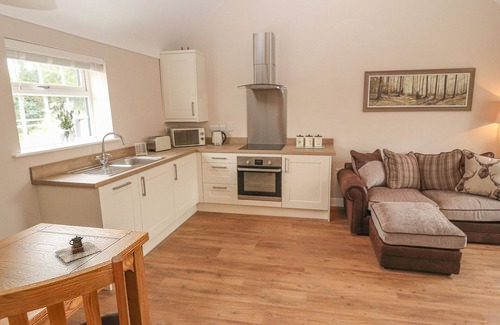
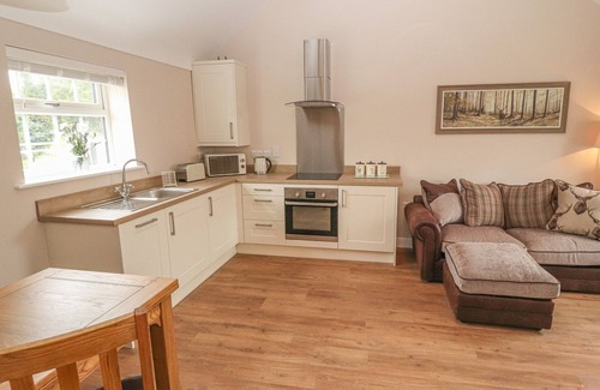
- teapot [54,234,101,264]
